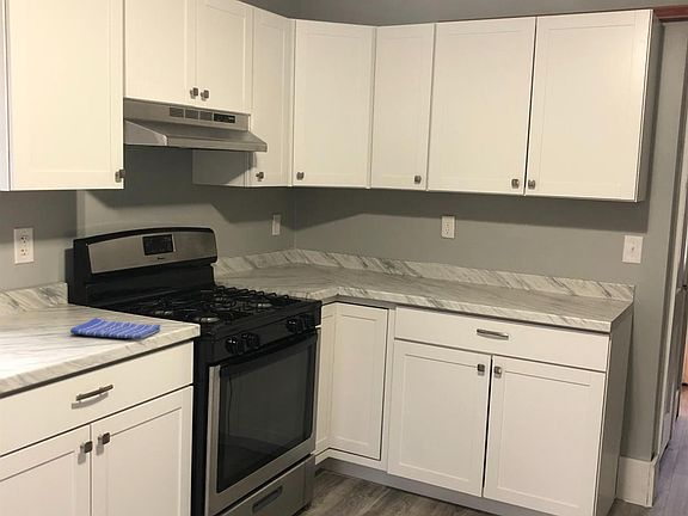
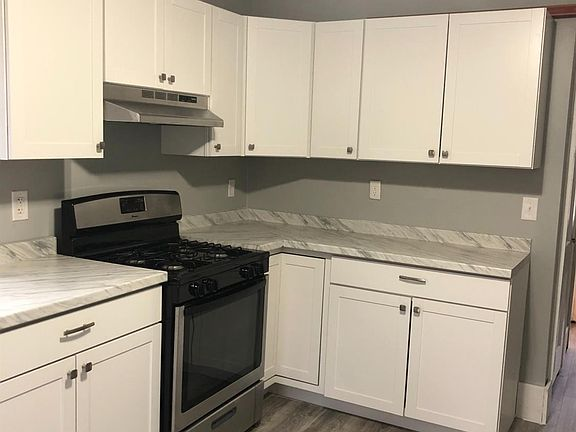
- dish towel [69,317,161,339]
